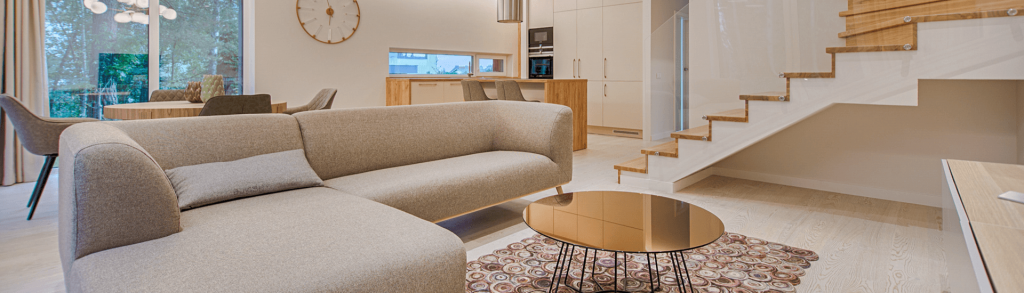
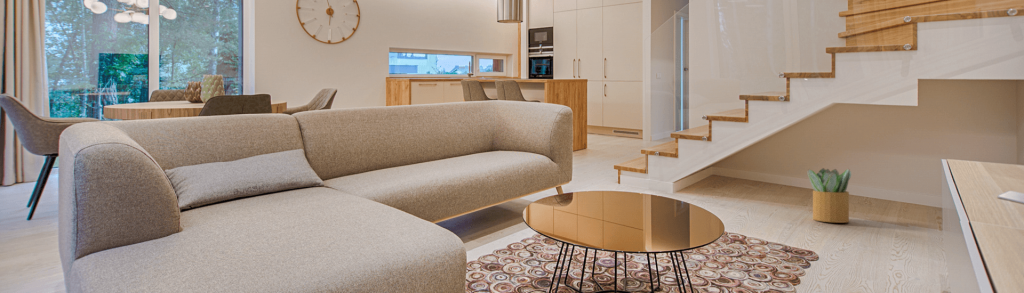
+ potted plant [807,167,852,224]
